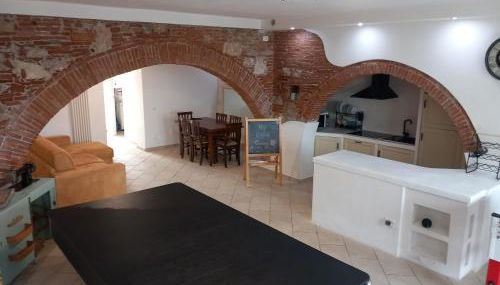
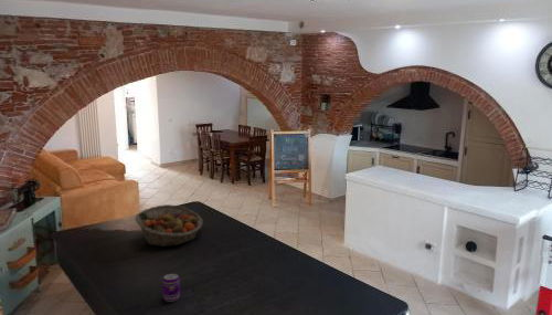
+ beverage can [161,273,181,303]
+ fruit basket [135,203,204,248]
